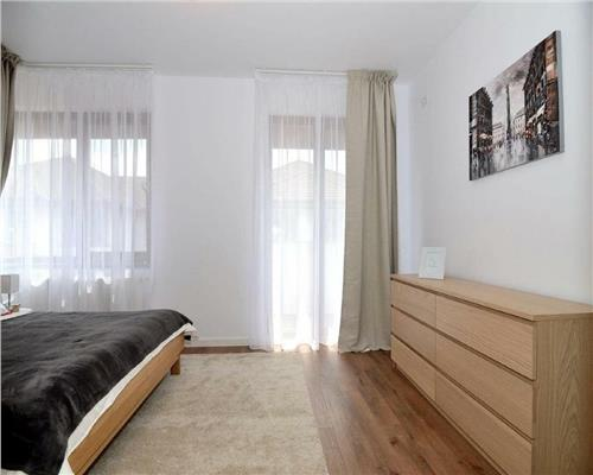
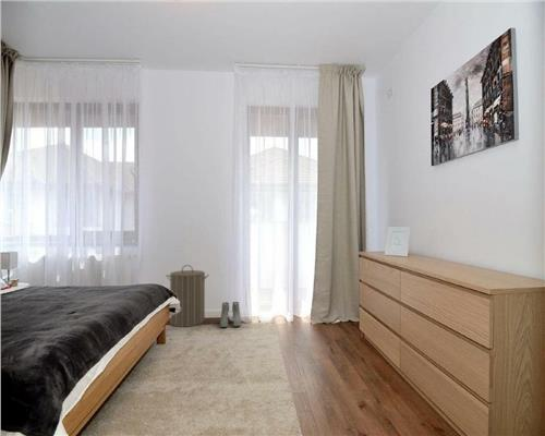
+ laundry hamper [166,264,210,328]
+ boots [219,301,242,328]
